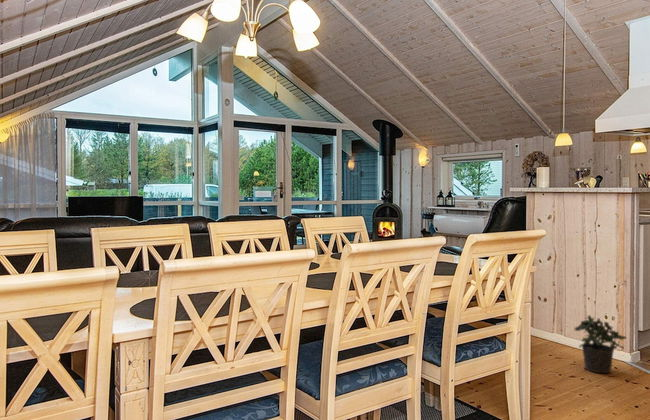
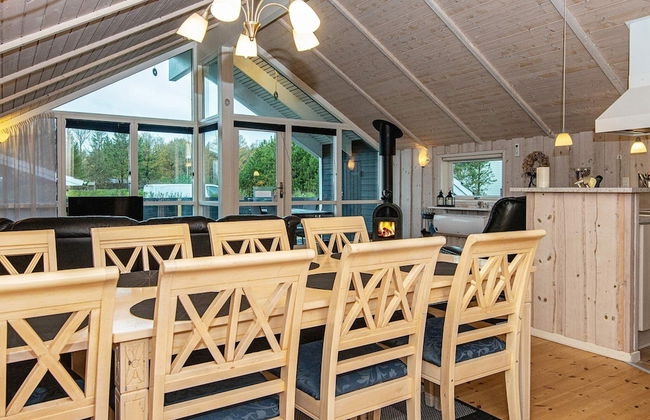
- potted plant [573,314,627,374]
